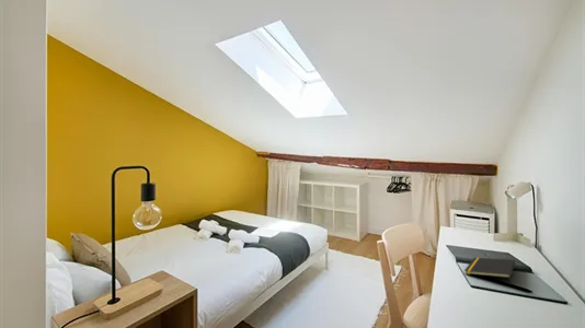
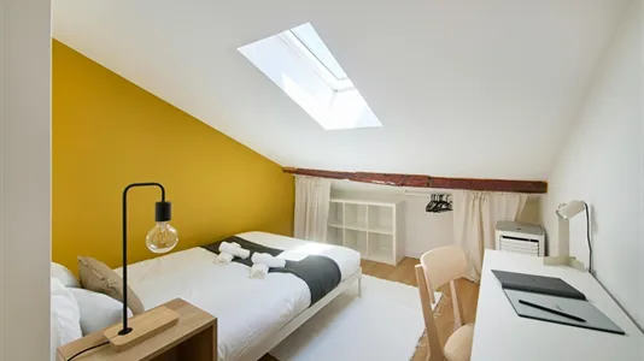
- notepad [463,257,516,279]
